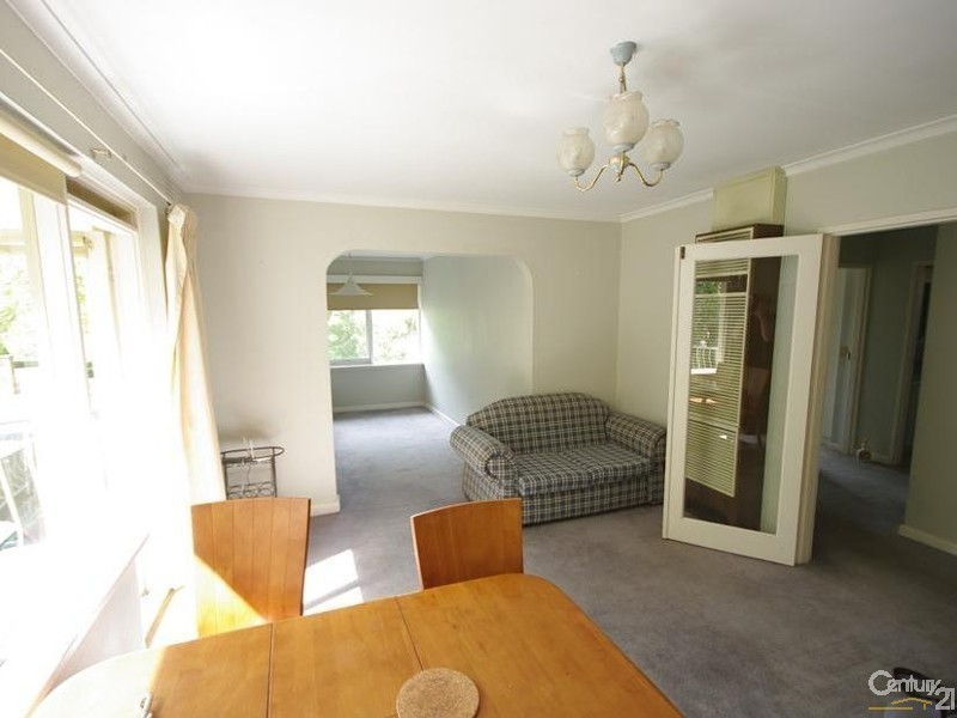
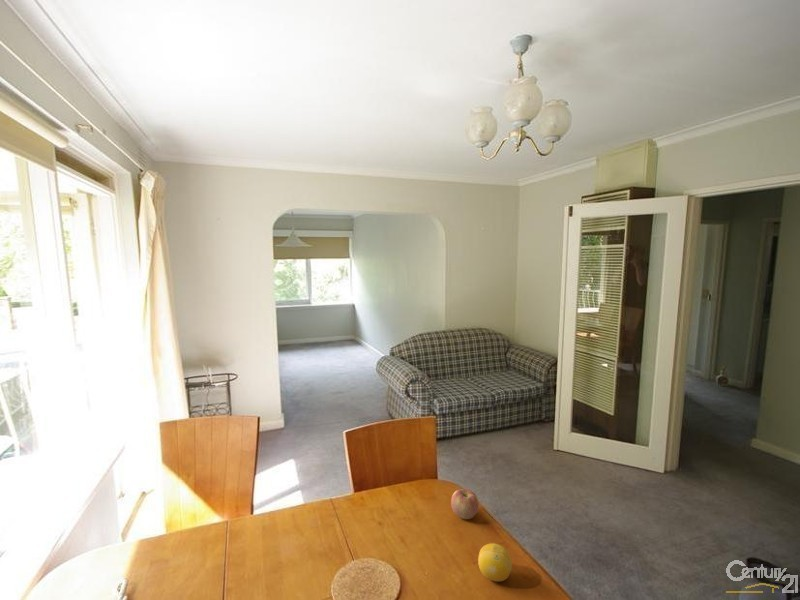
+ apple [450,488,480,520]
+ fruit [477,542,513,582]
